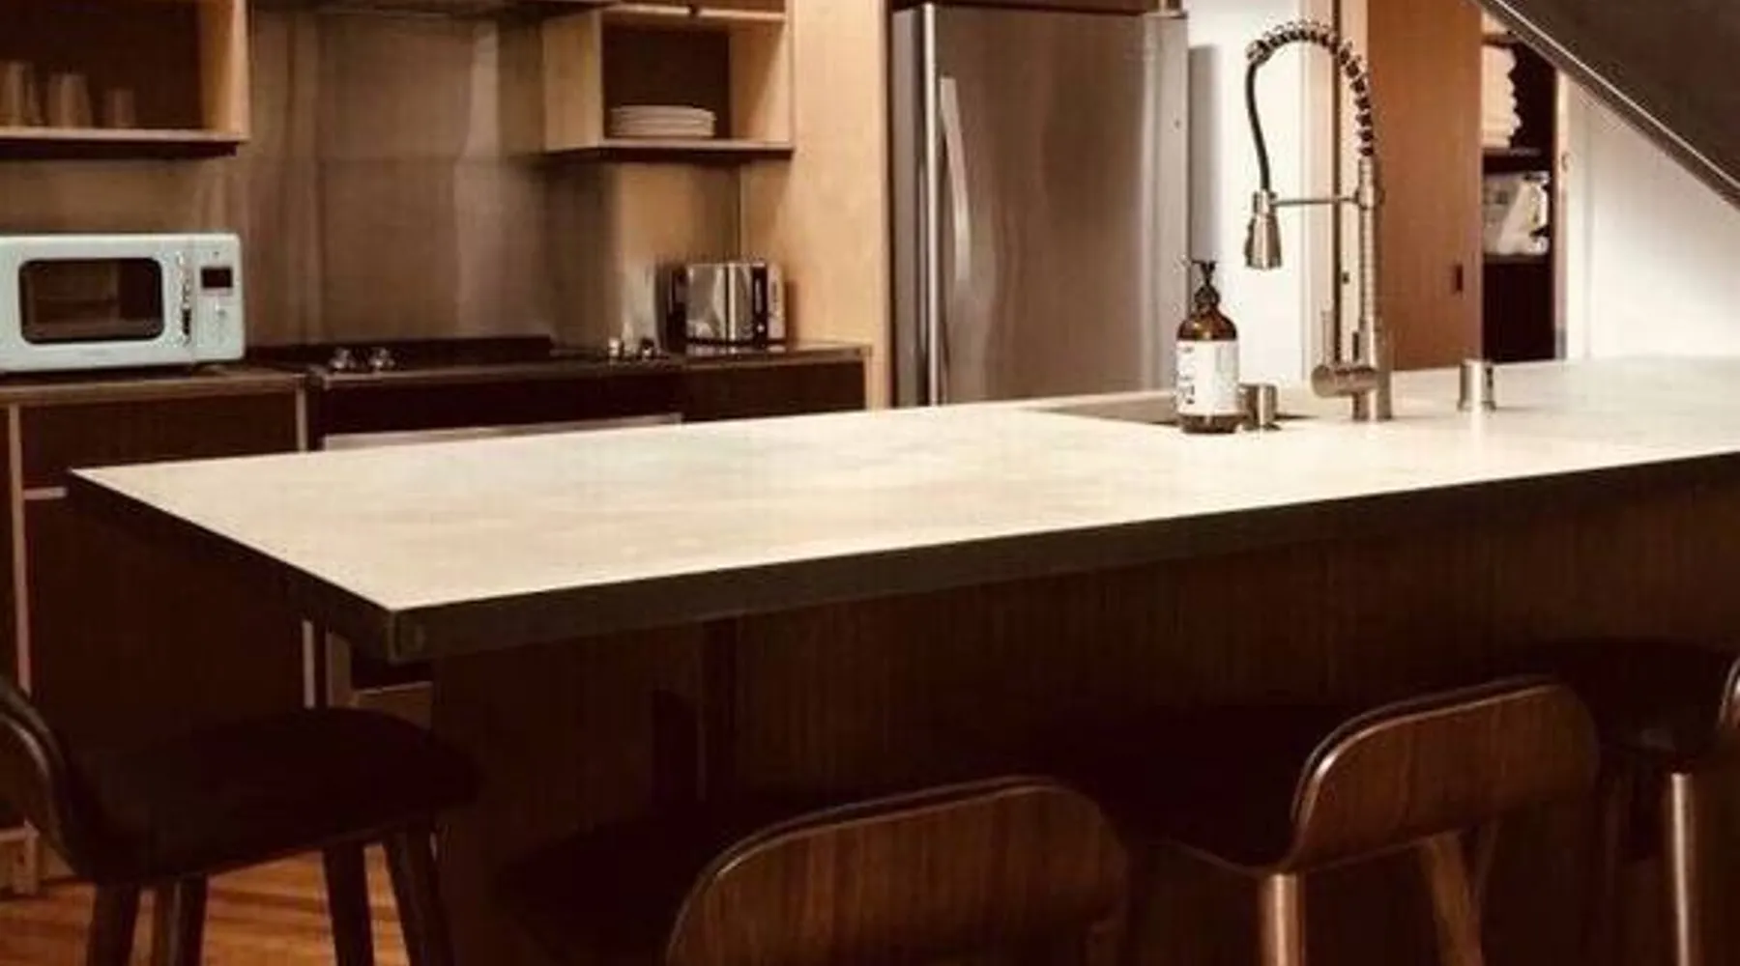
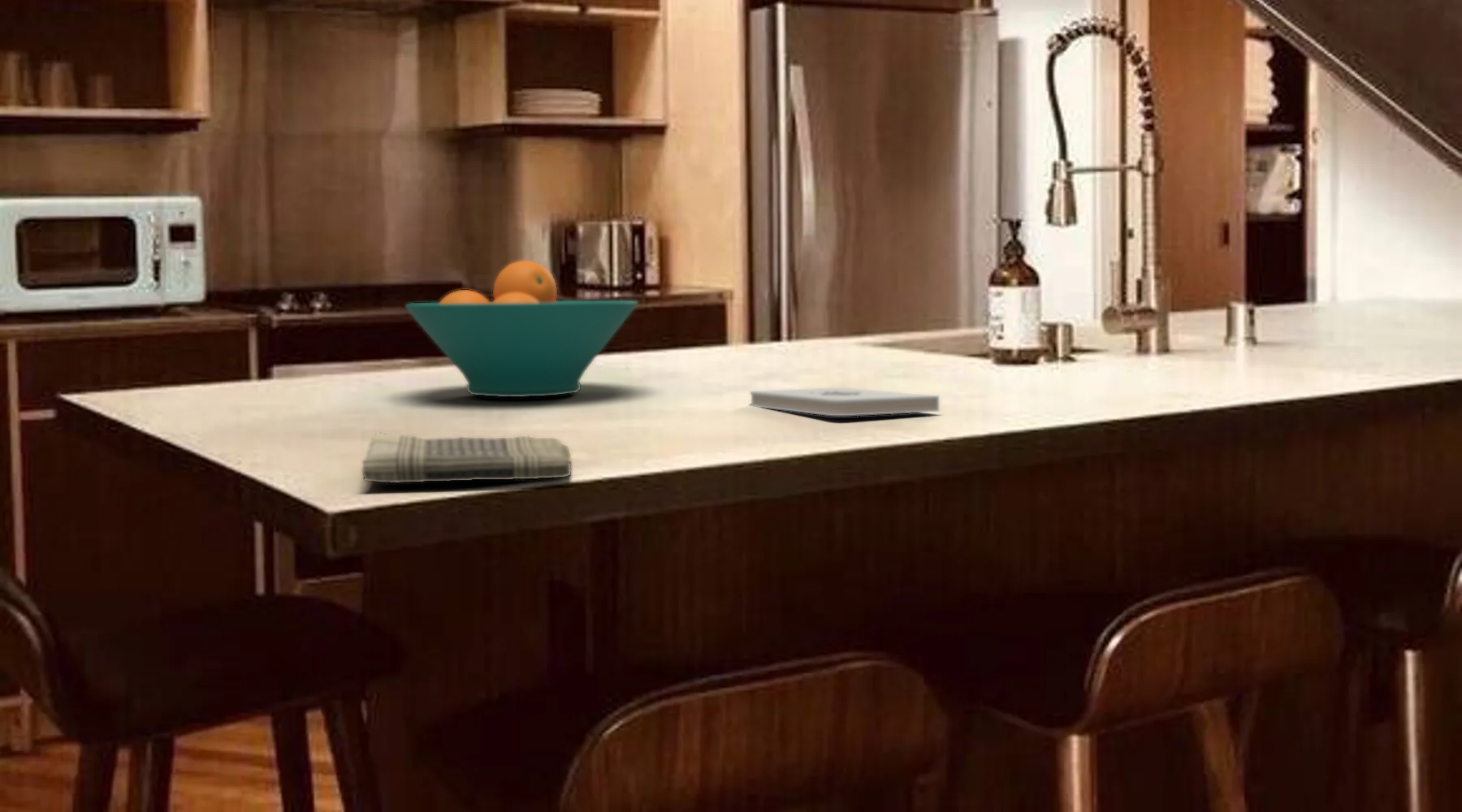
+ fruit bowl [404,260,639,398]
+ dish towel [361,432,572,484]
+ notepad [749,387,940,417]
